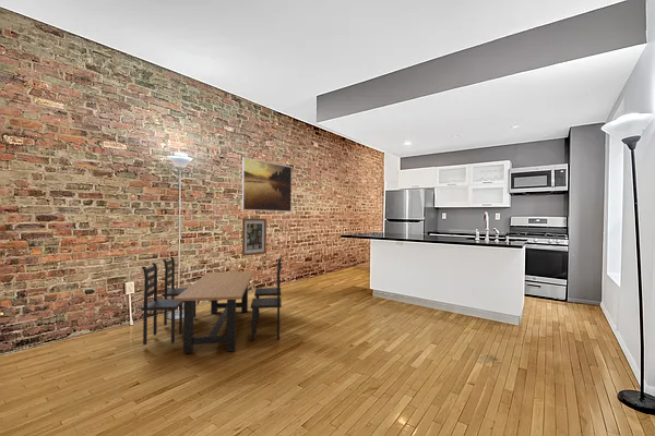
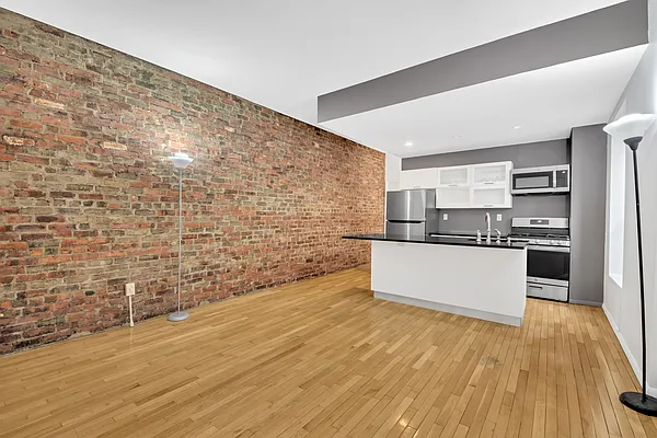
- wall art [241,218,267,257]
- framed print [241,156,293,213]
- dining set [140,256,284,354]
